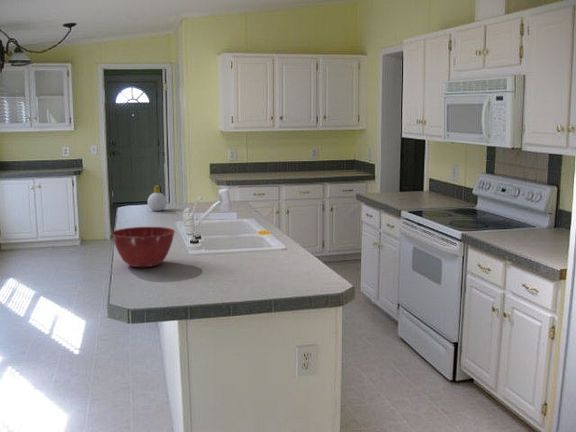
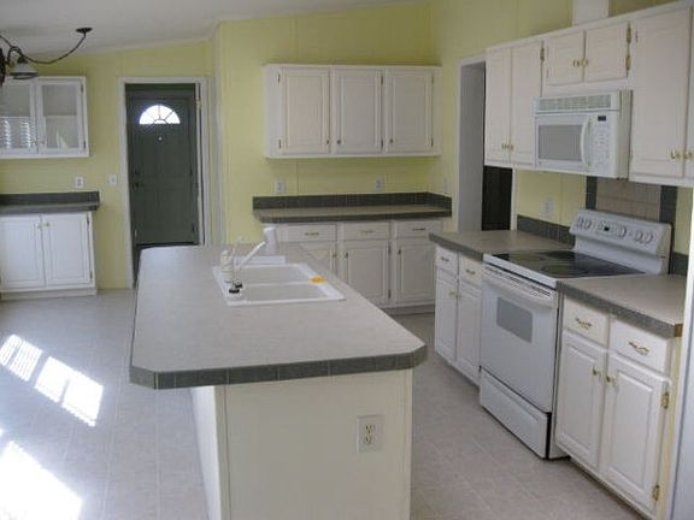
- soap bottle [147,185,168,212]
- mixing bowl [110,226,176,268]
